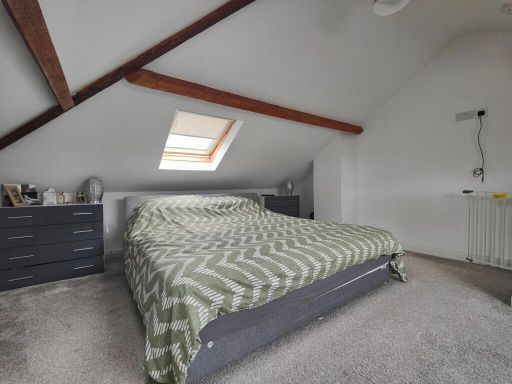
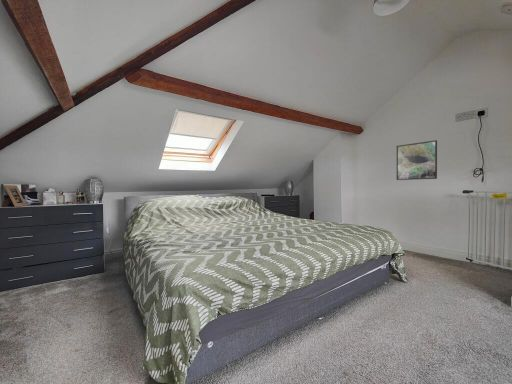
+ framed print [396,139,438,181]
